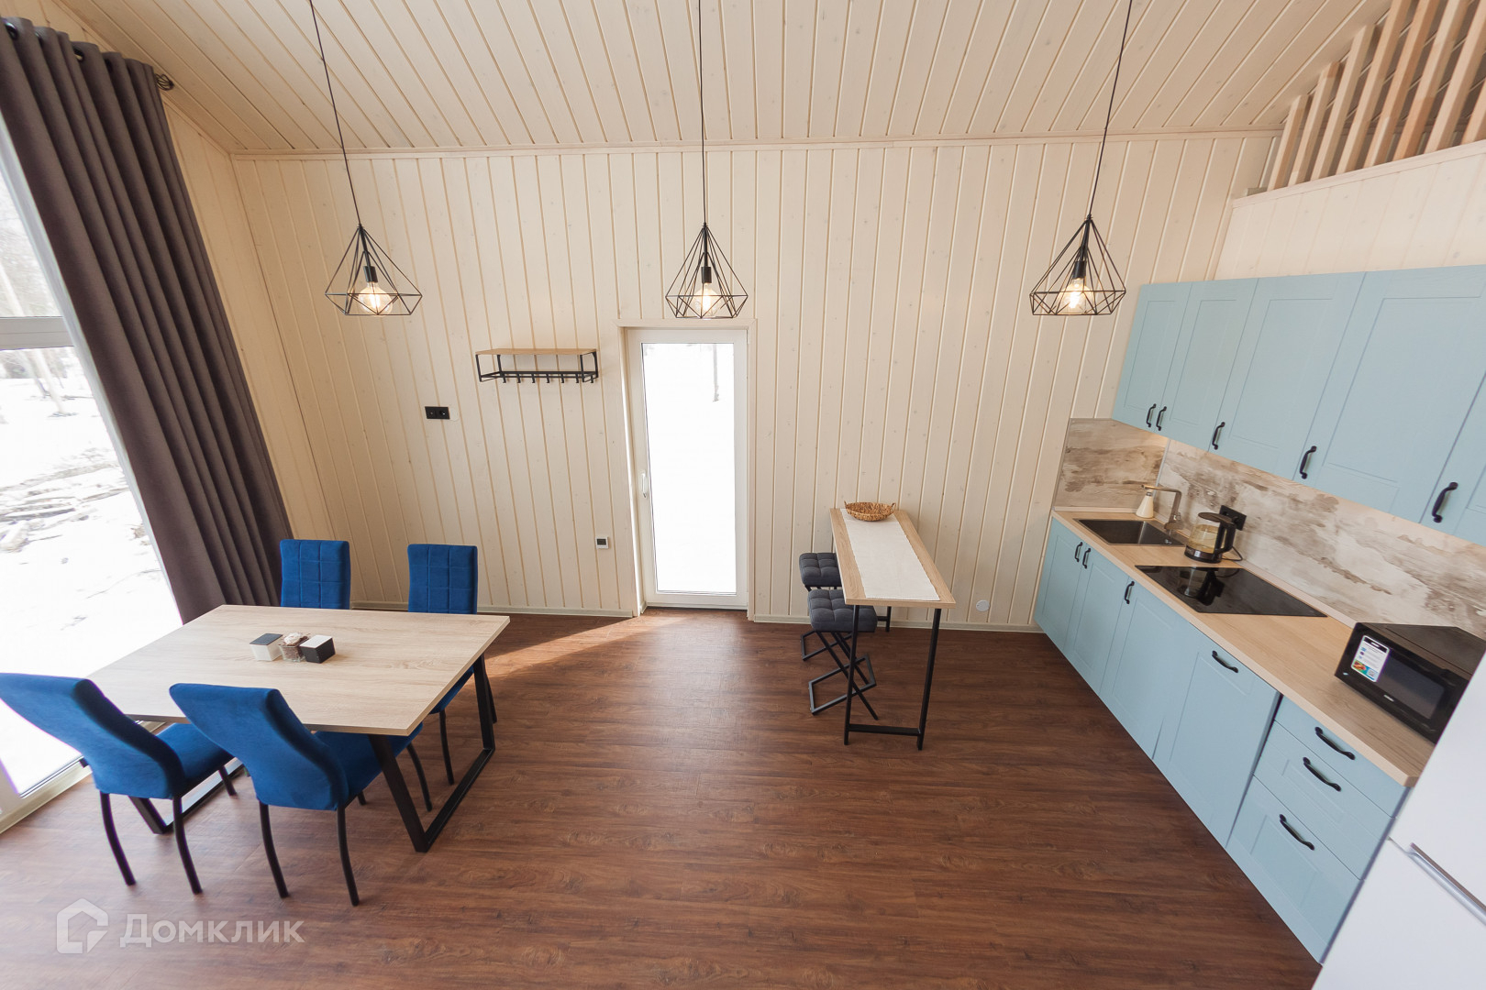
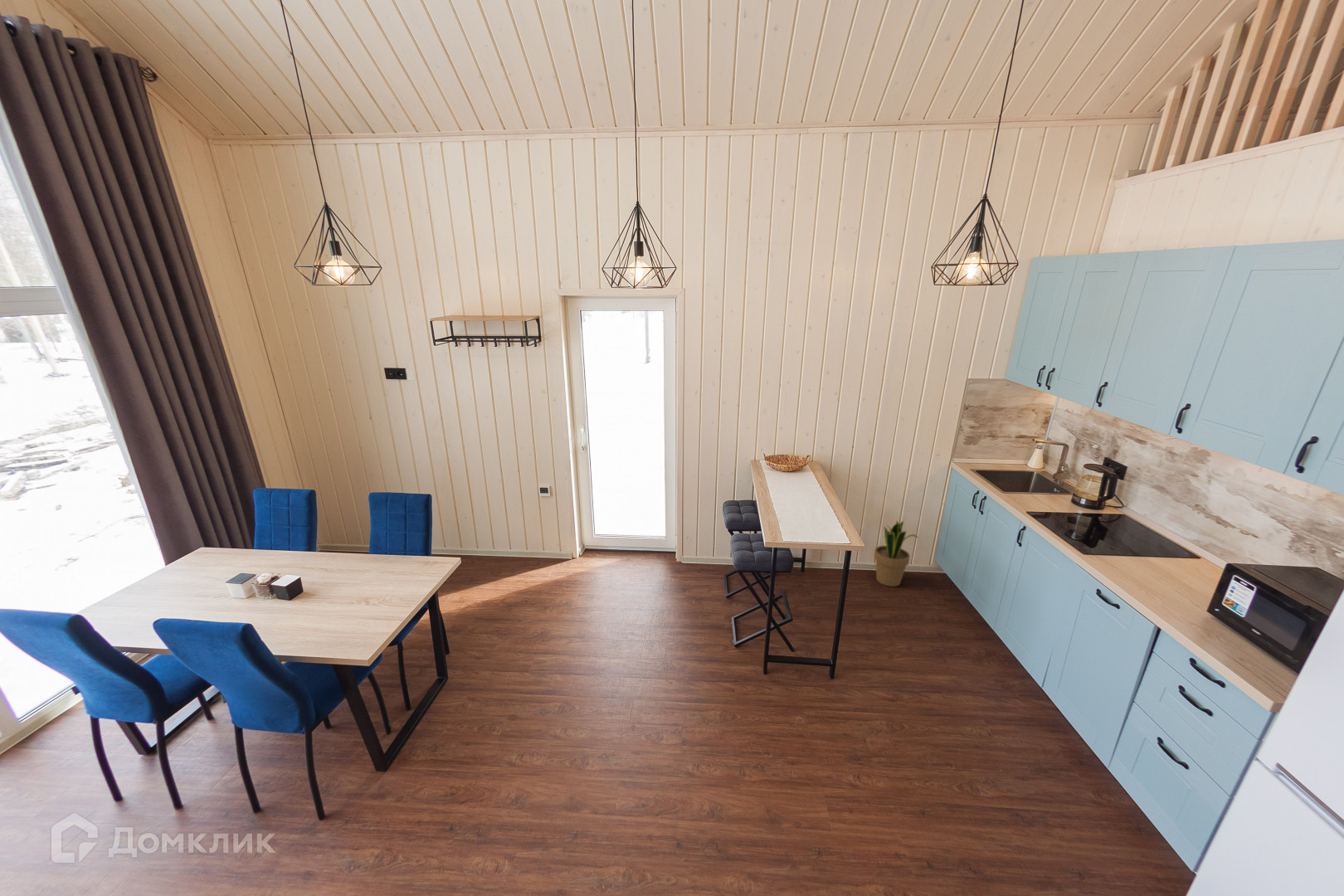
+ potted plant [873,519,919,587]
